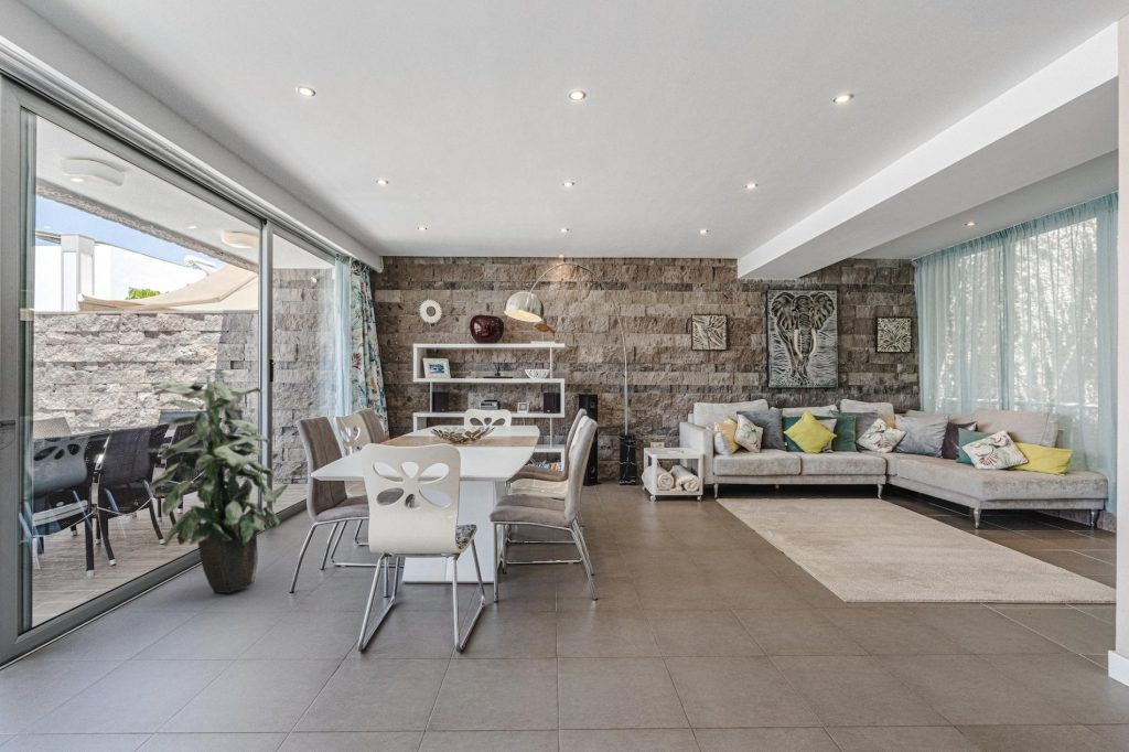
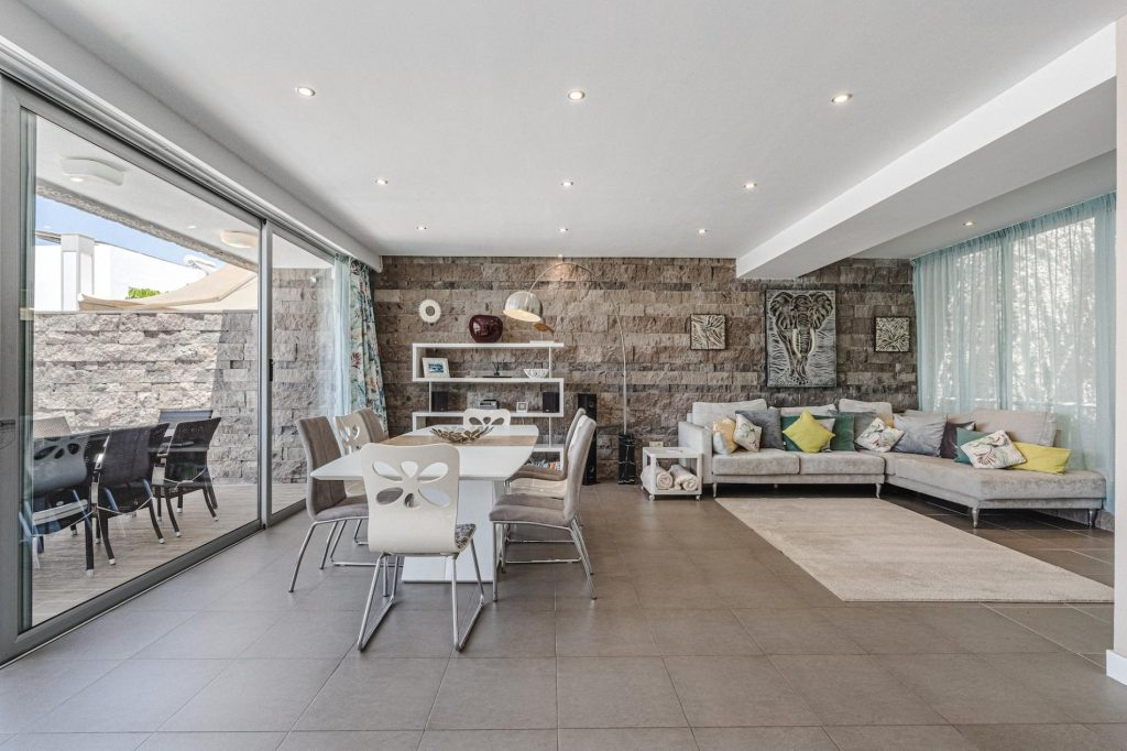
- indoor plant [148,369,290,594]
